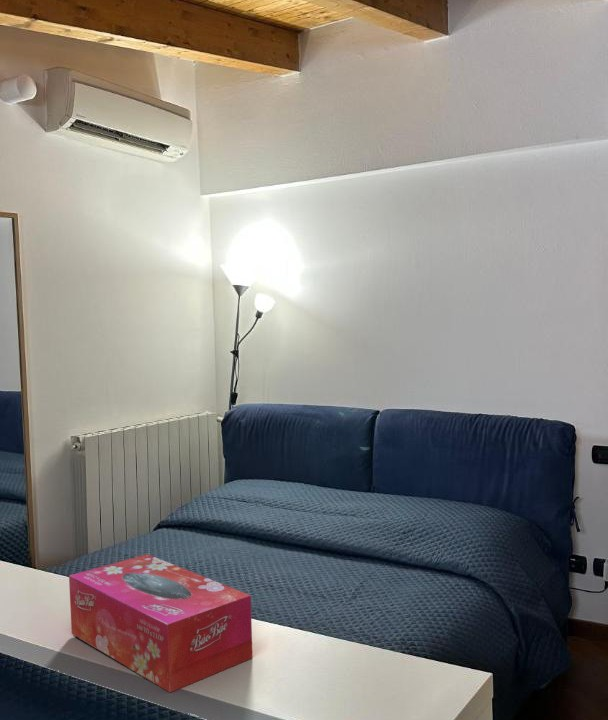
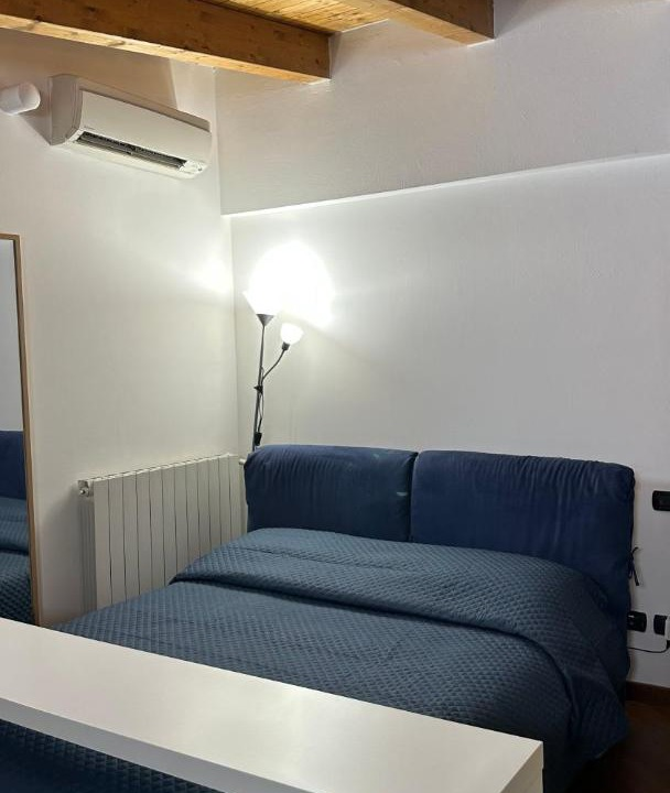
- tissue box [68,553,253,693]
